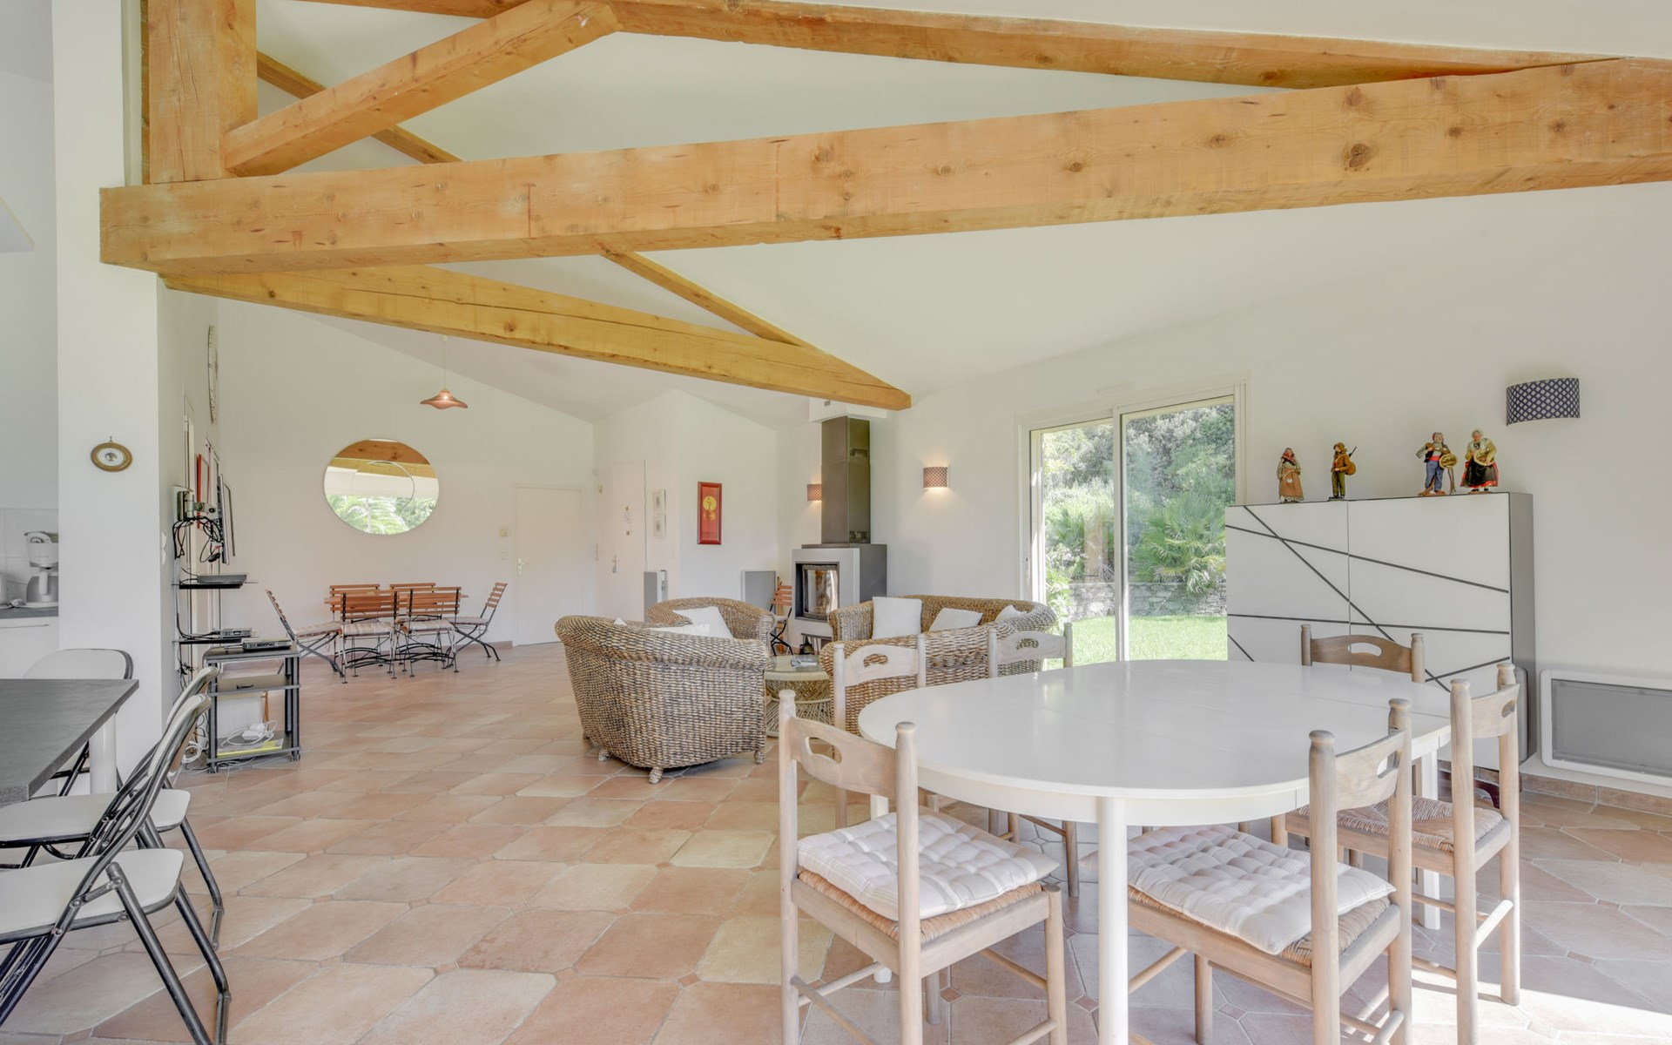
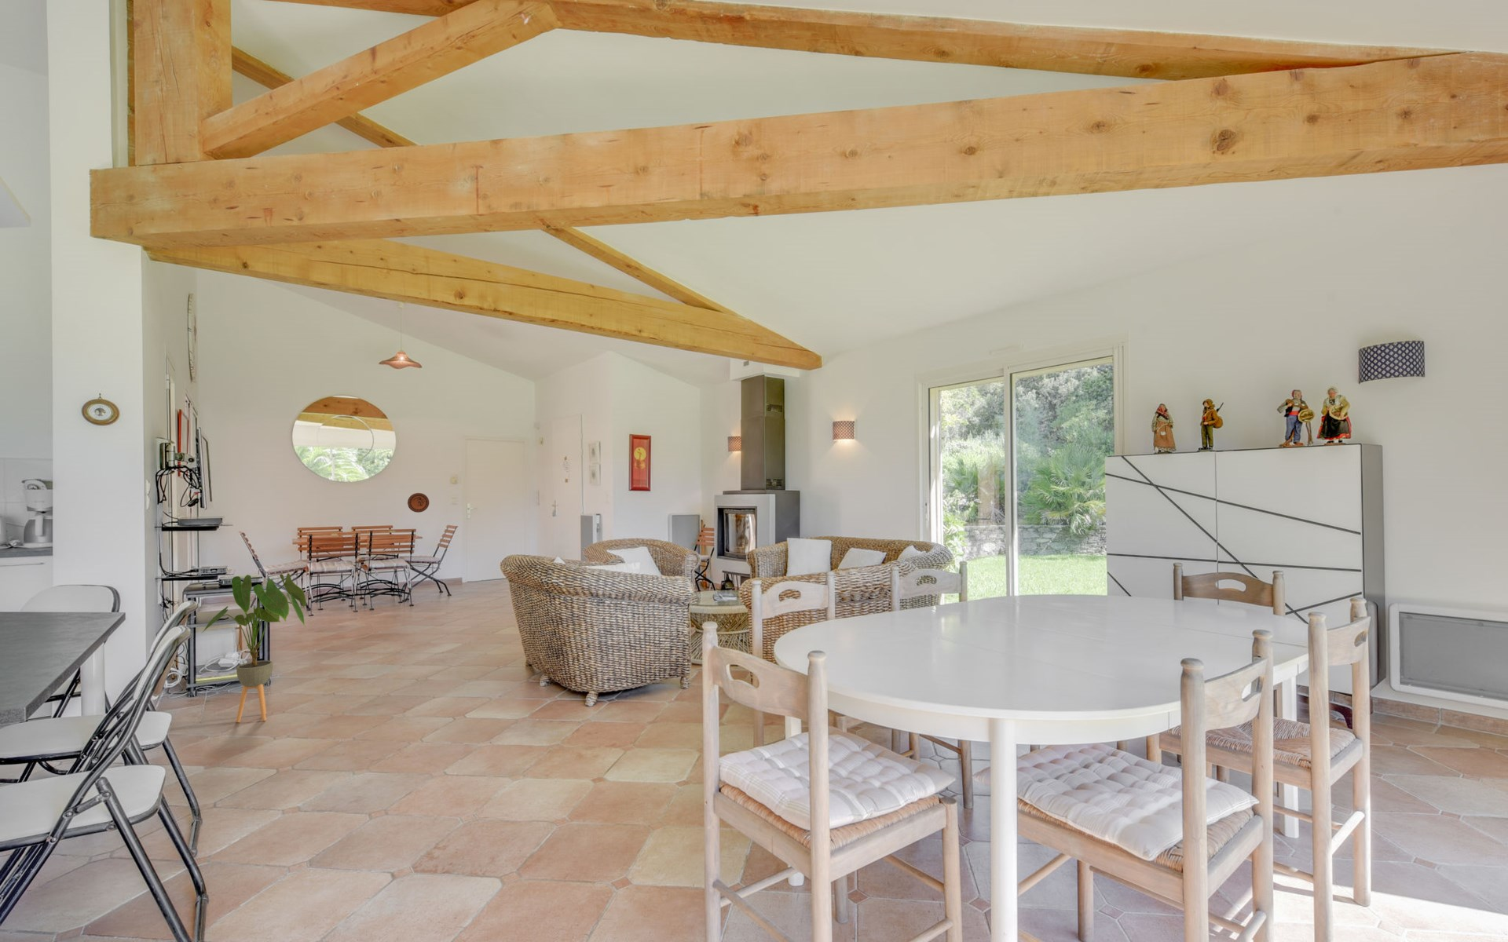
+ house plant [200,573,307,723]
+ decorative plate [407,493,430,513]
